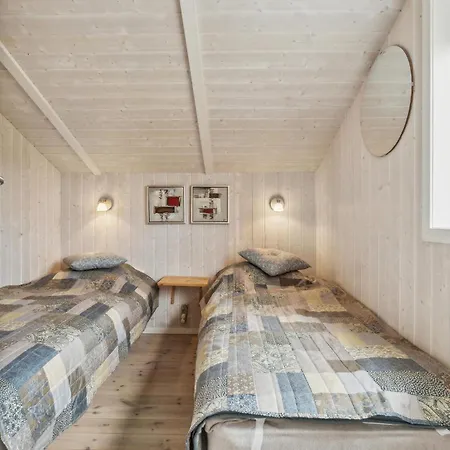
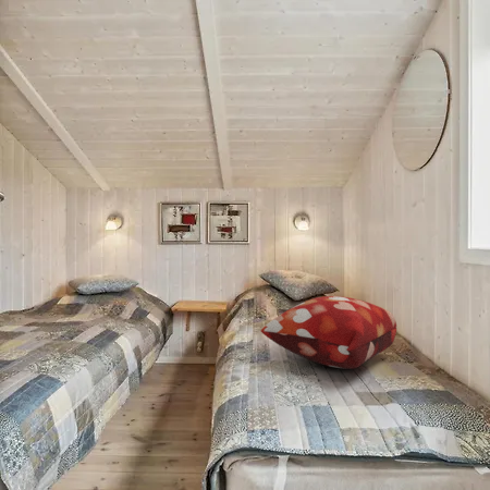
+ decorative pillow [259,295,397,370]
